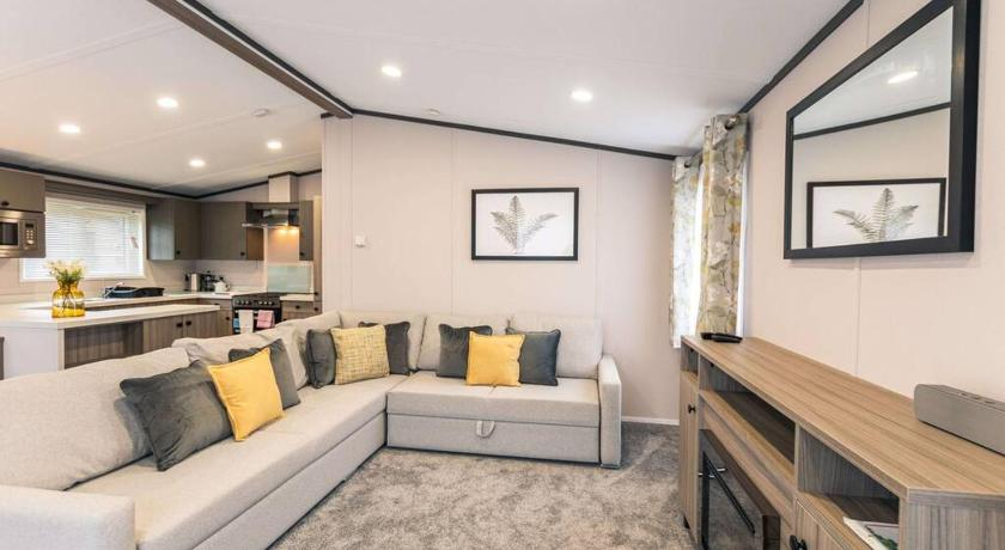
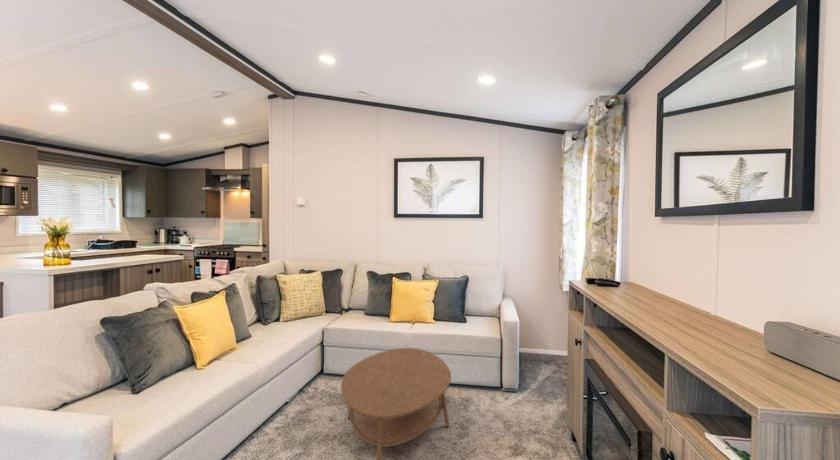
+ coffee table [340,347,452,460]
